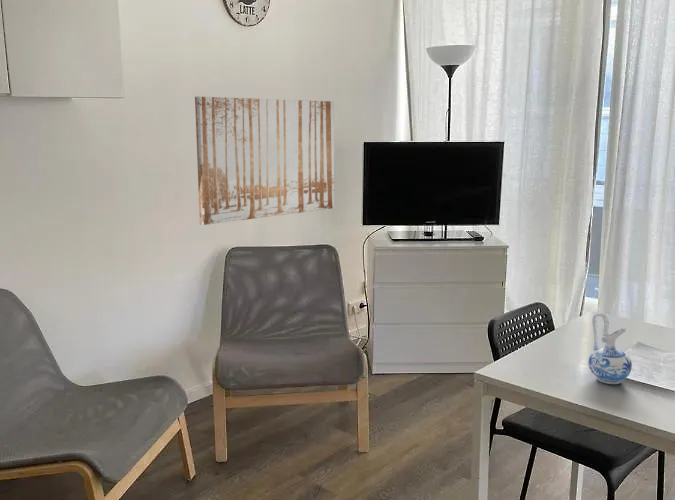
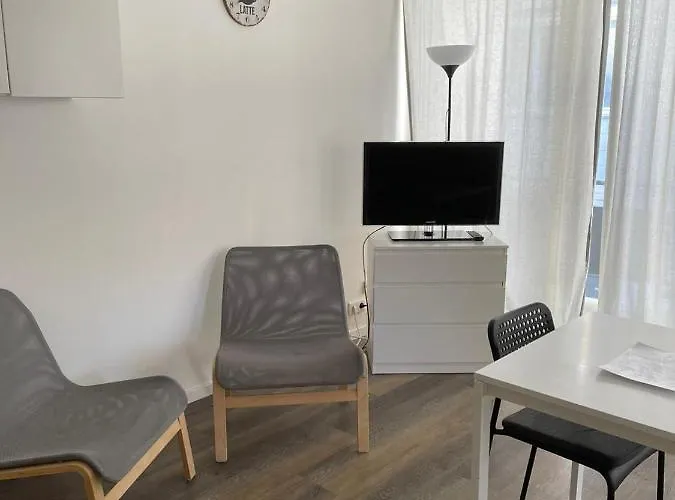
- ceramic pitcher [587,312,633,385]
- wall art [194,96,335,226]
